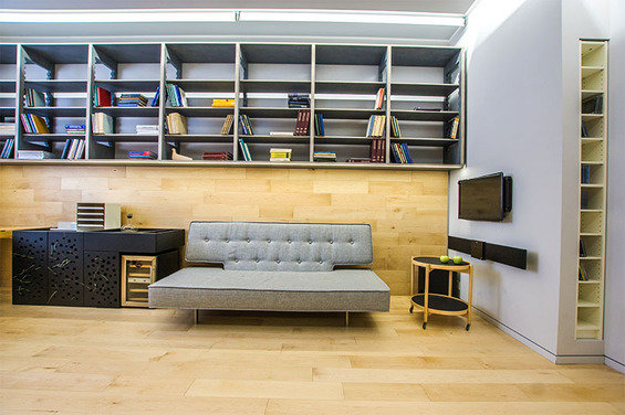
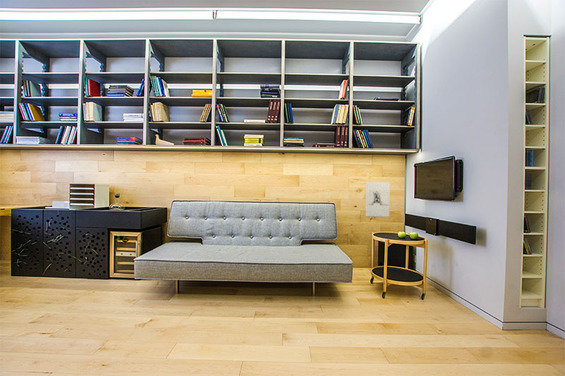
+ wall sculpture [365,181,391,218]
